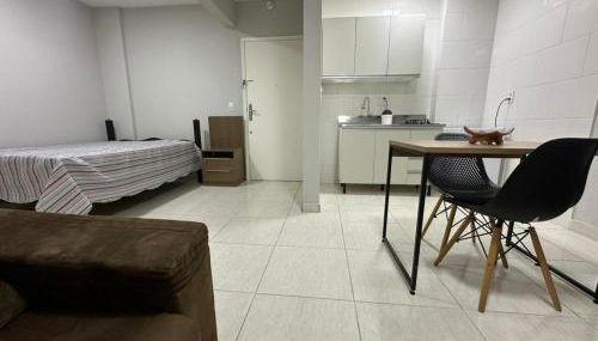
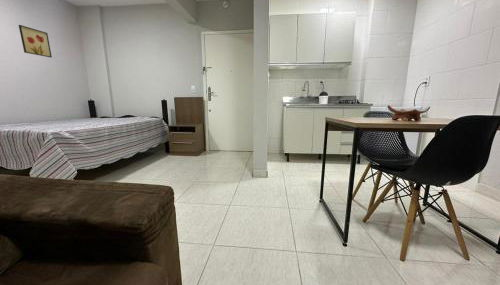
+ wall art [18,24,53,58]
